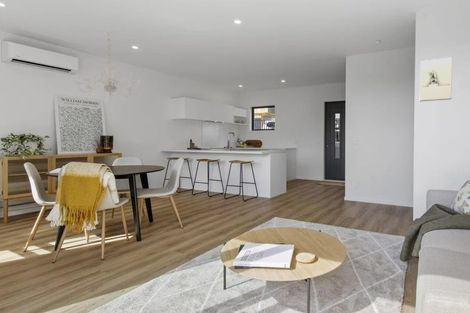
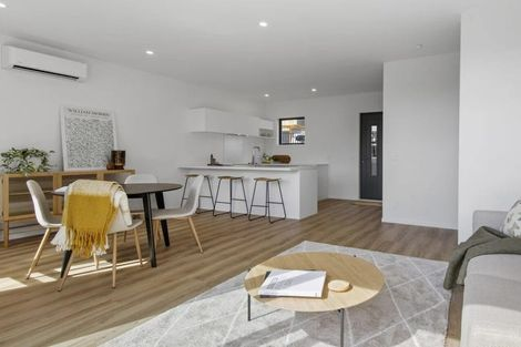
- wall sculpture [419,56,453,102]
- chandelier [74,31,142,100]
